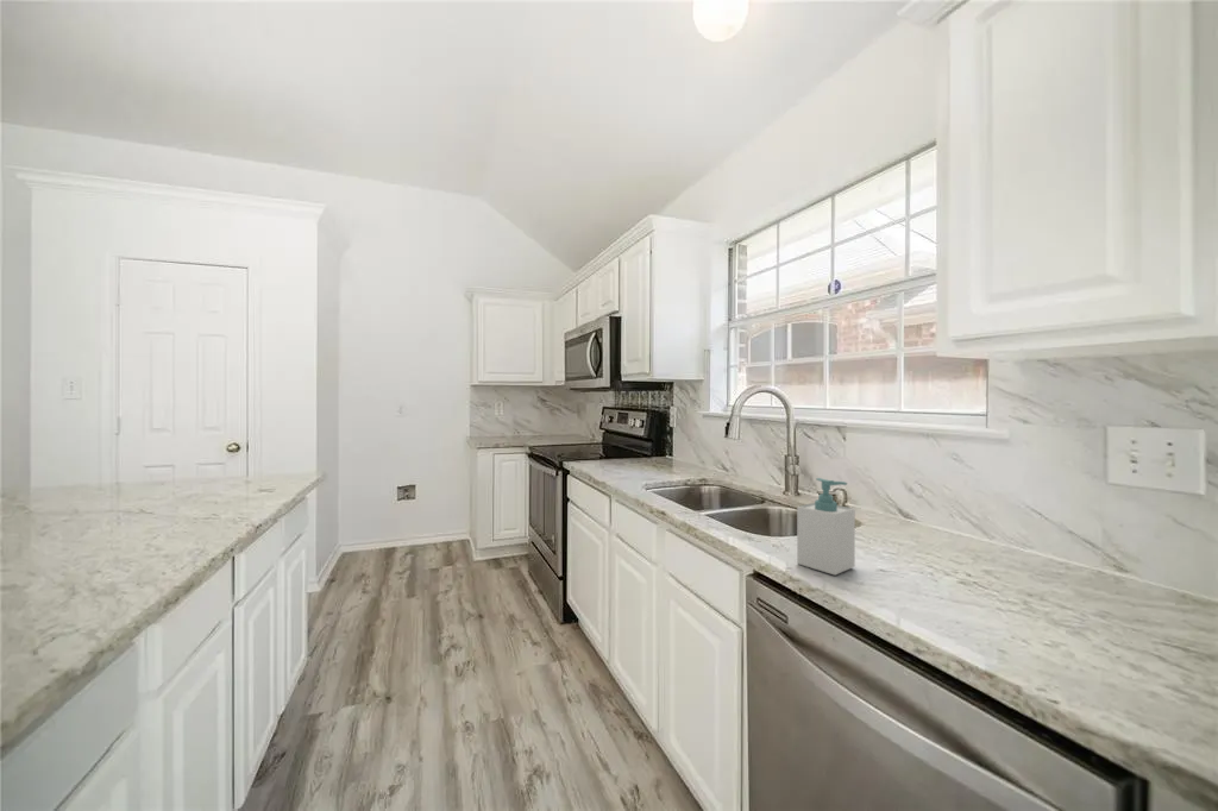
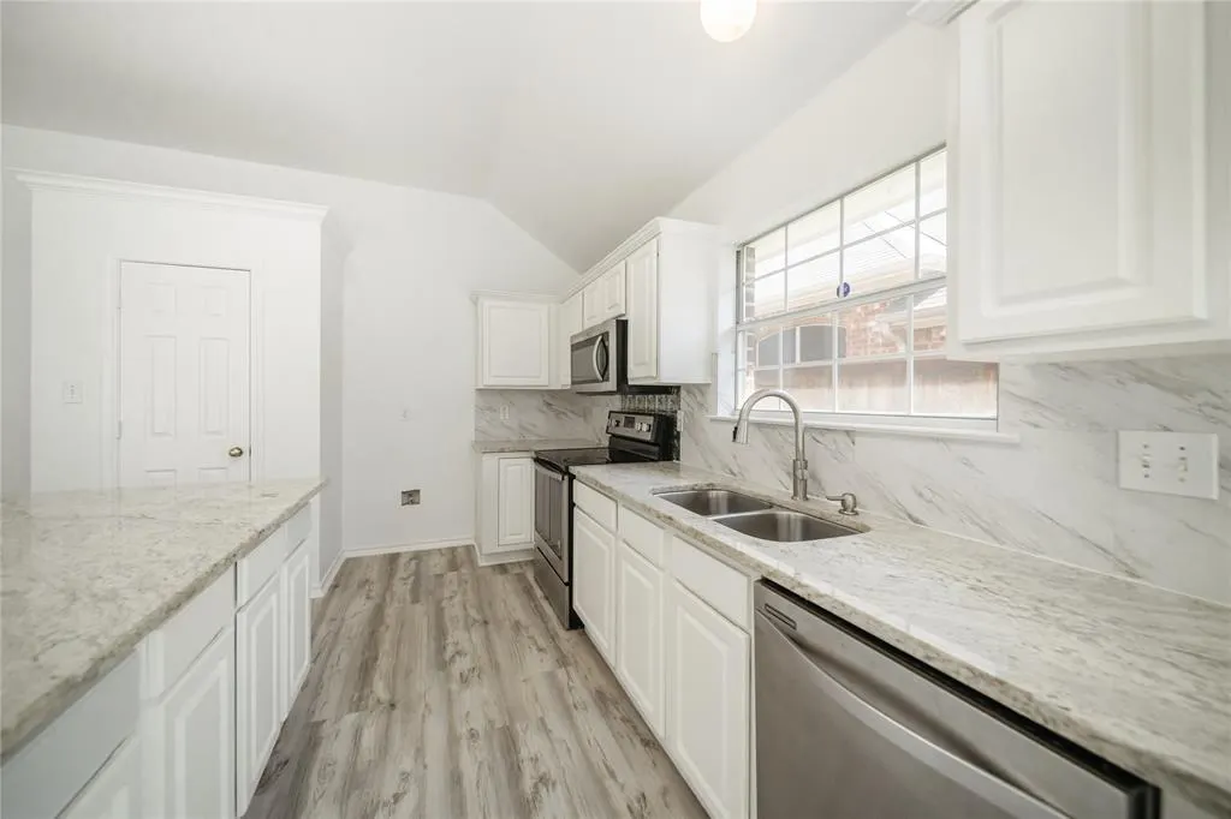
- soap bottle [796,477,856,577]
